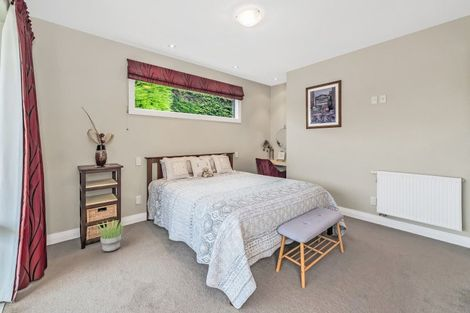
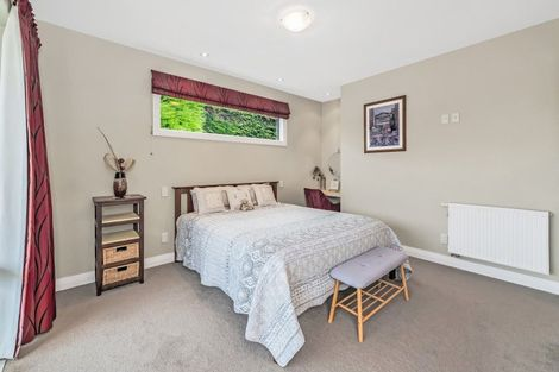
- potted plant [93,218,127,252]
